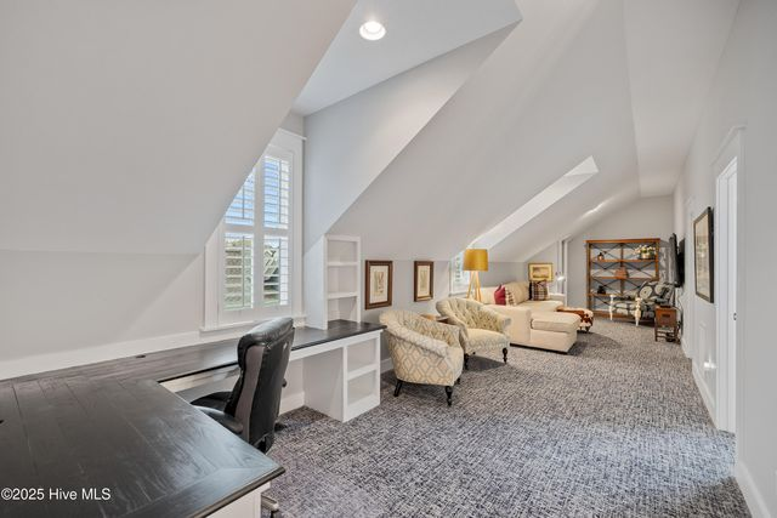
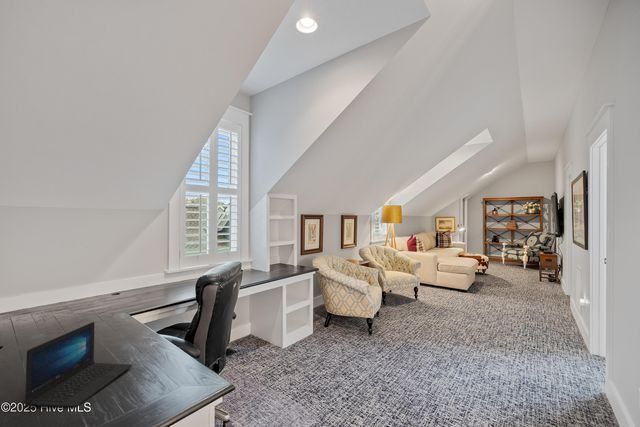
+ laptop [23,321,133,408]
